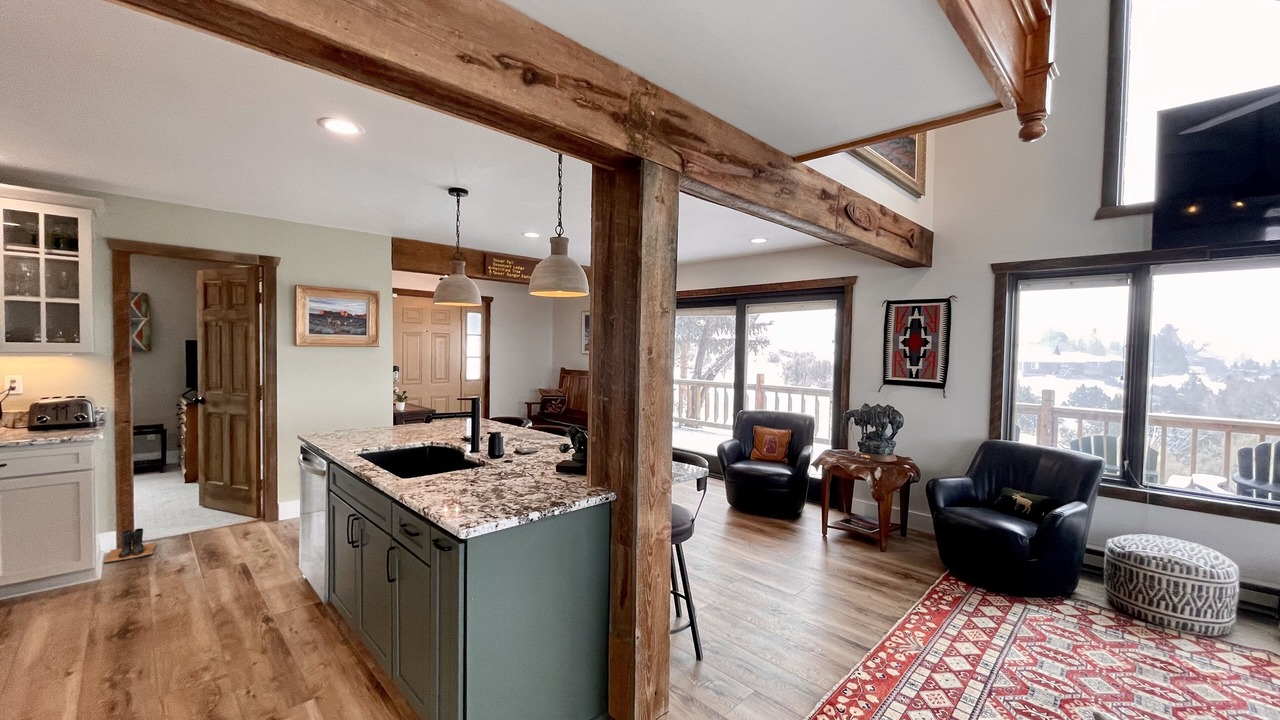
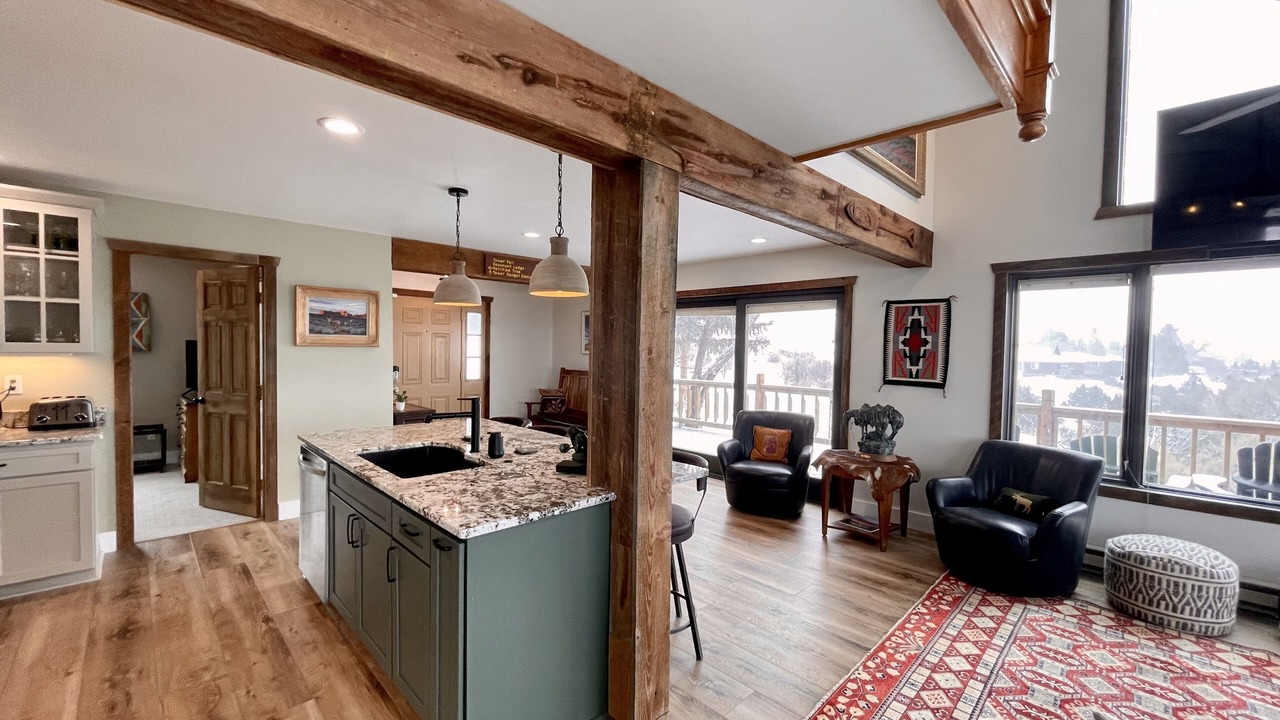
- boots [103,527,157,564]
